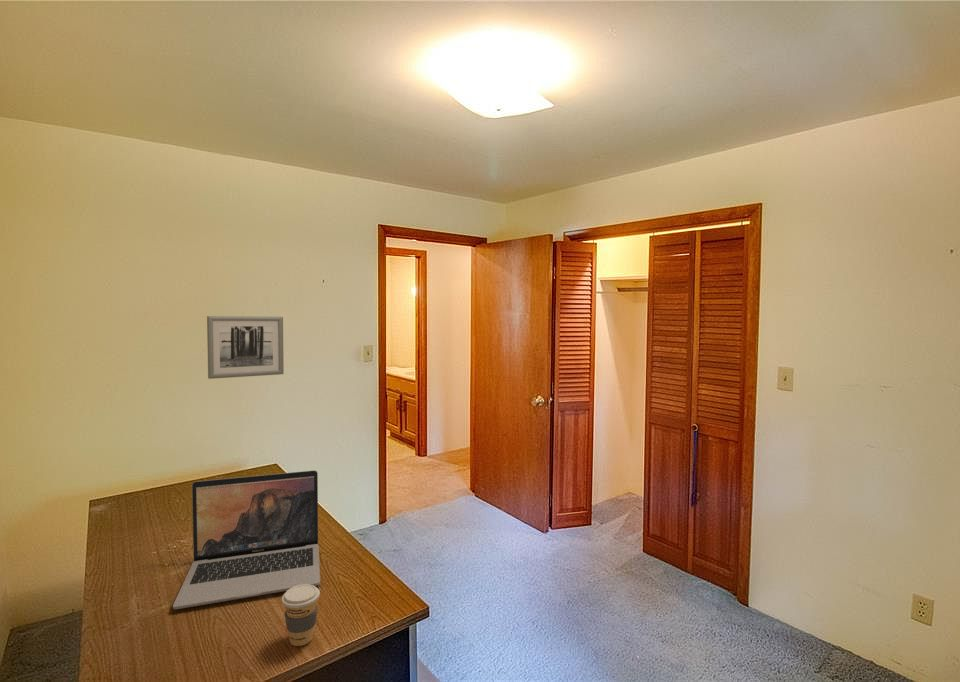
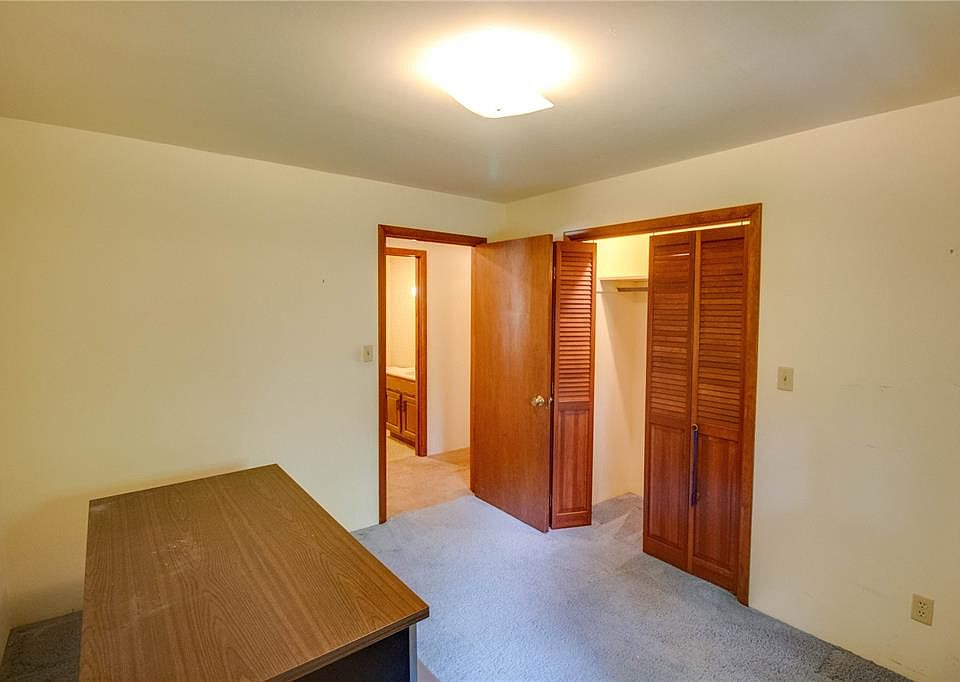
- coffee cup [281,584,321,647]
- wall art [206,315,285,380]
- laptop [172,470,321,610]
